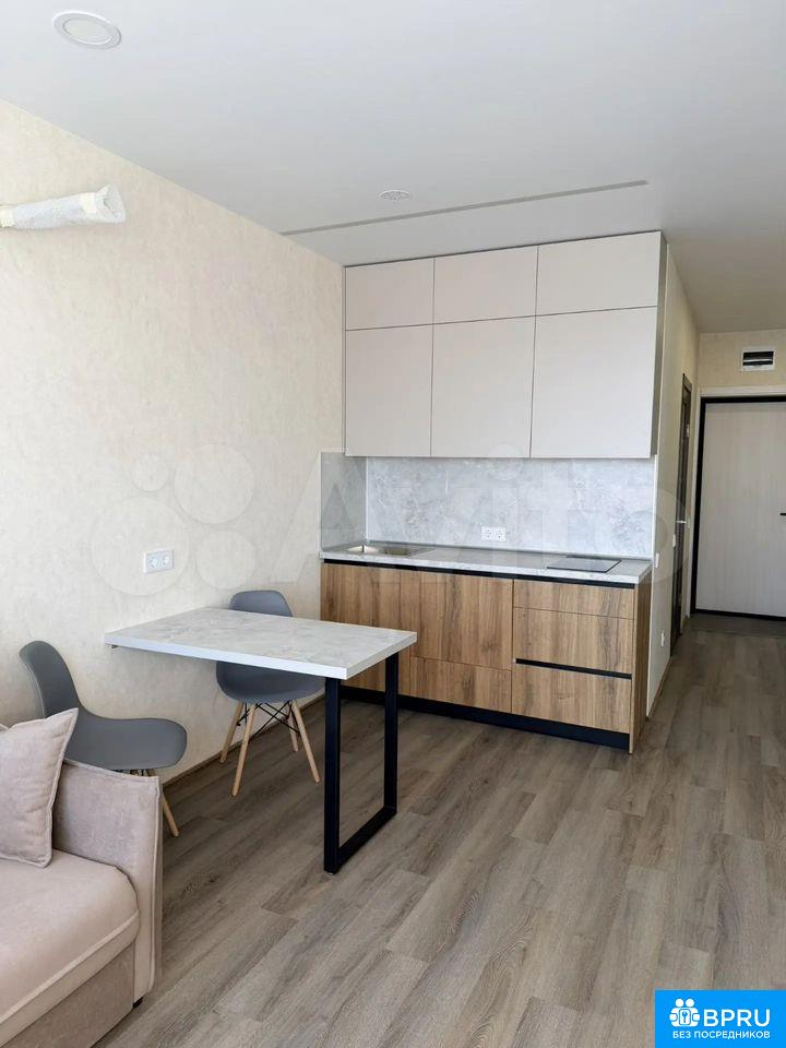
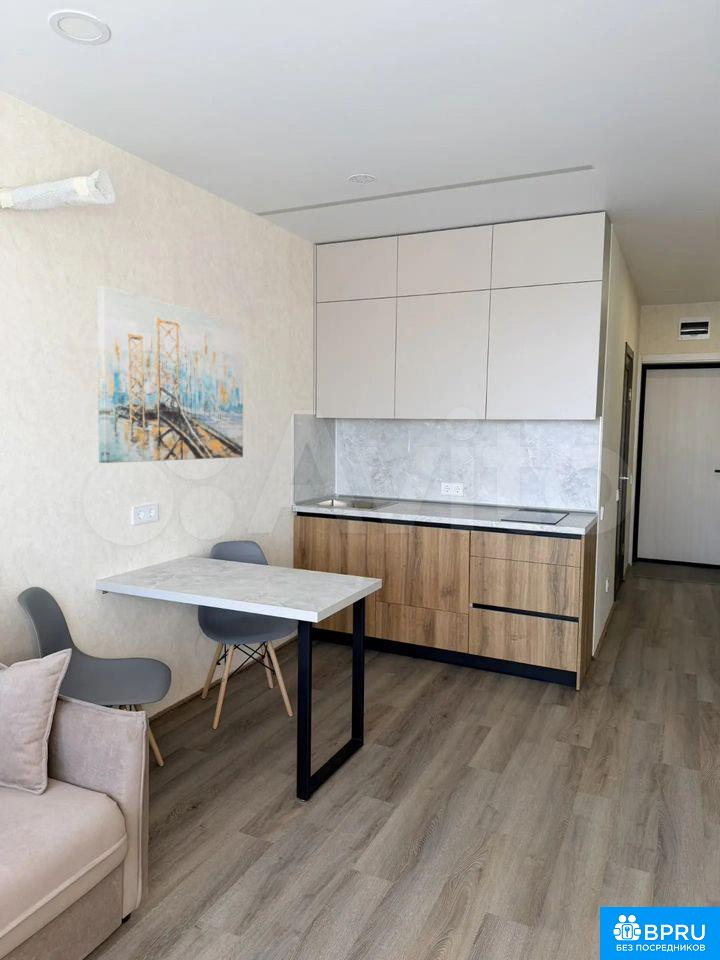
+ wall art [96,285,244,464]
